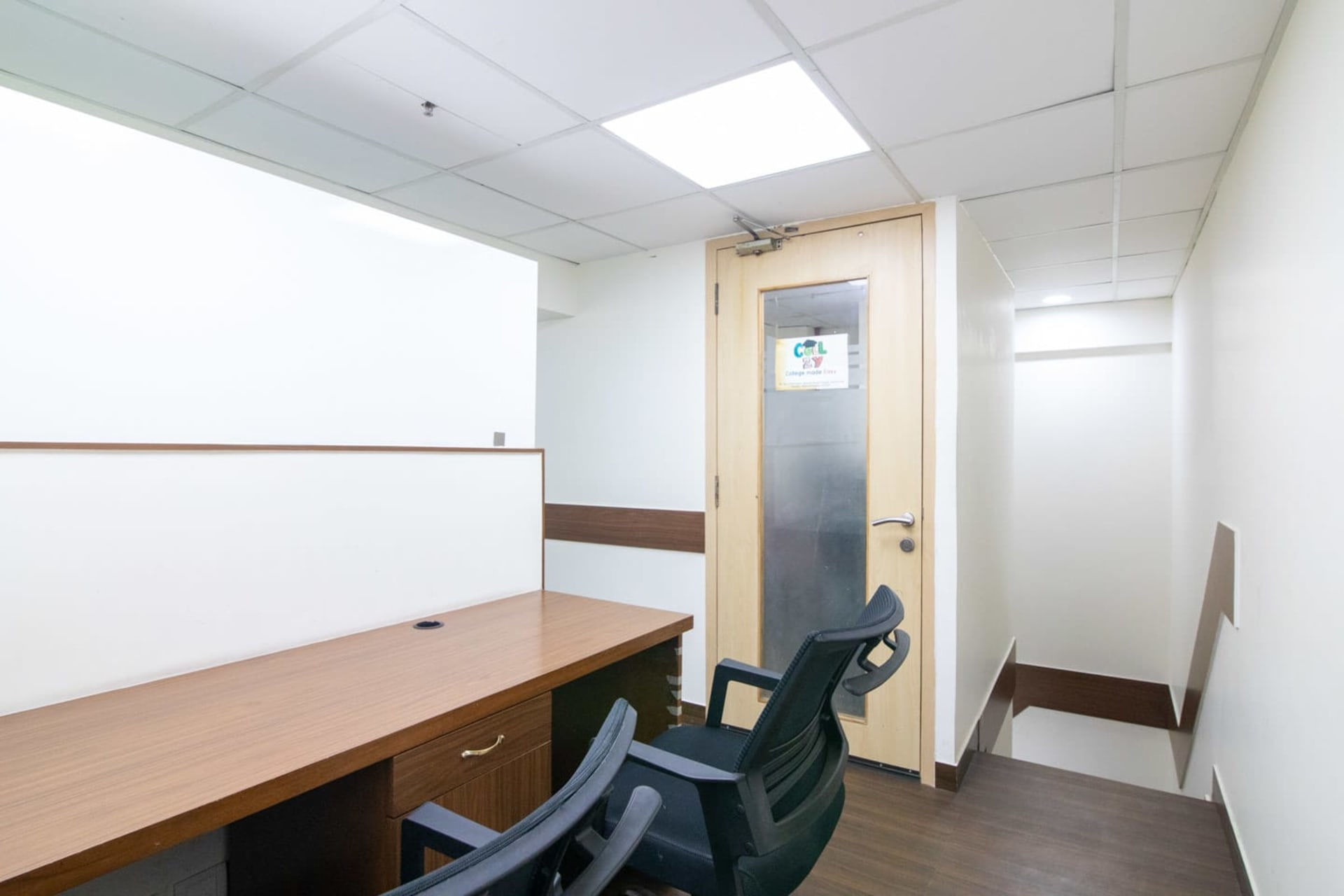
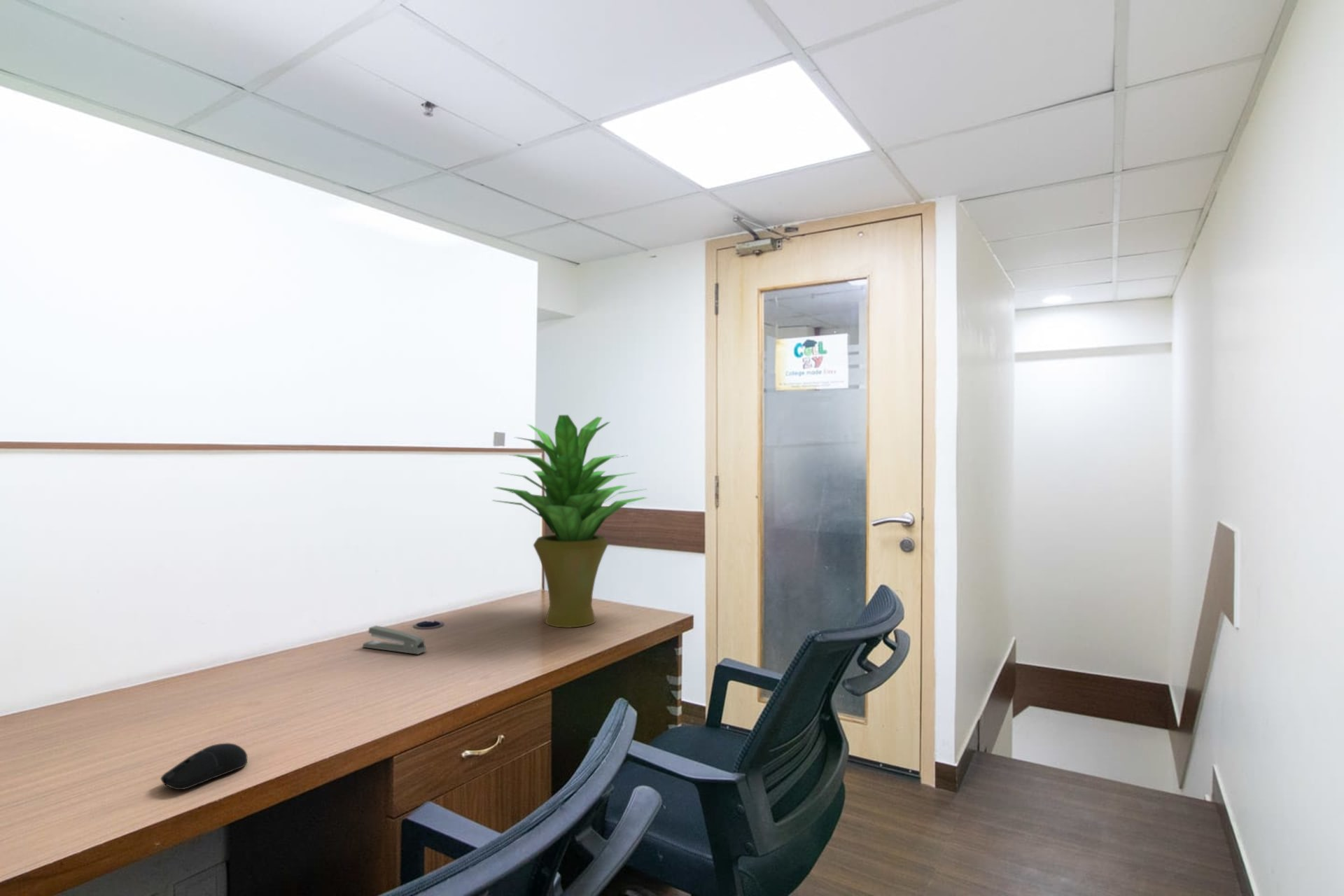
+ computer mouse [160,742,248,790]
+ potted plant [491,414,648,629]
+ stapler [362,625,427,655]
